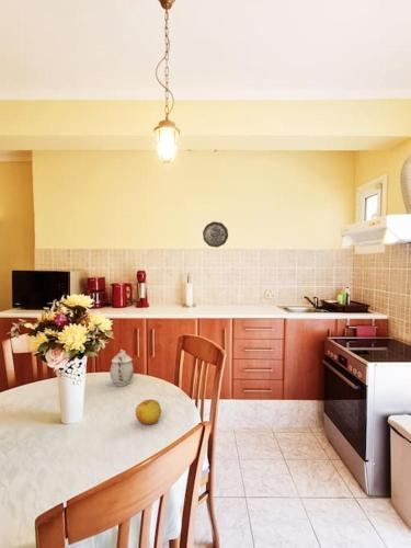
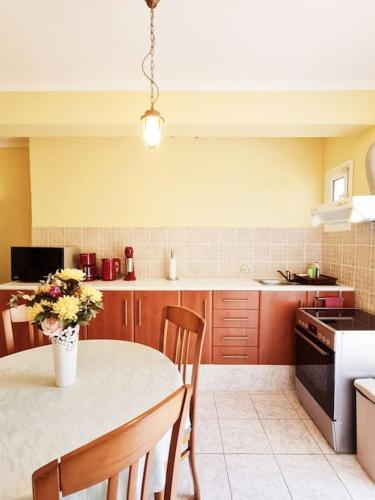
- decorative plate [202,220,229,249]
- apple [135,399,162,425]
- teapot [109,349,135,387]
